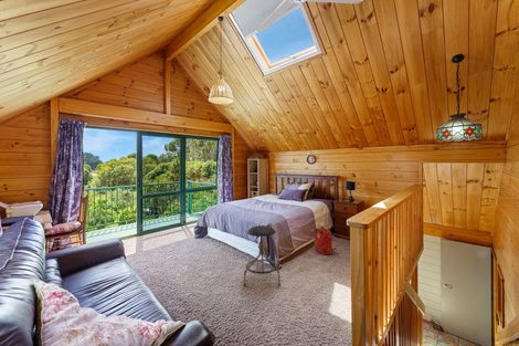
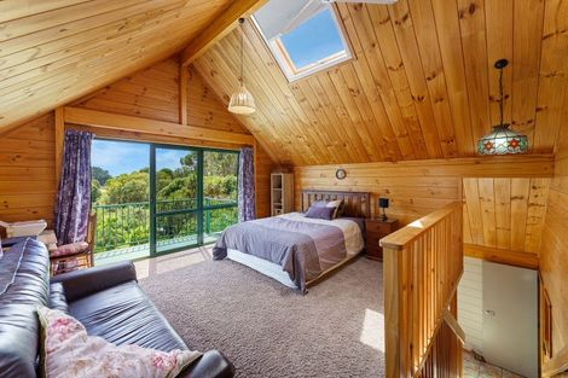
- backpack [314,226,337,255]
- stool [243,224,282,286]
